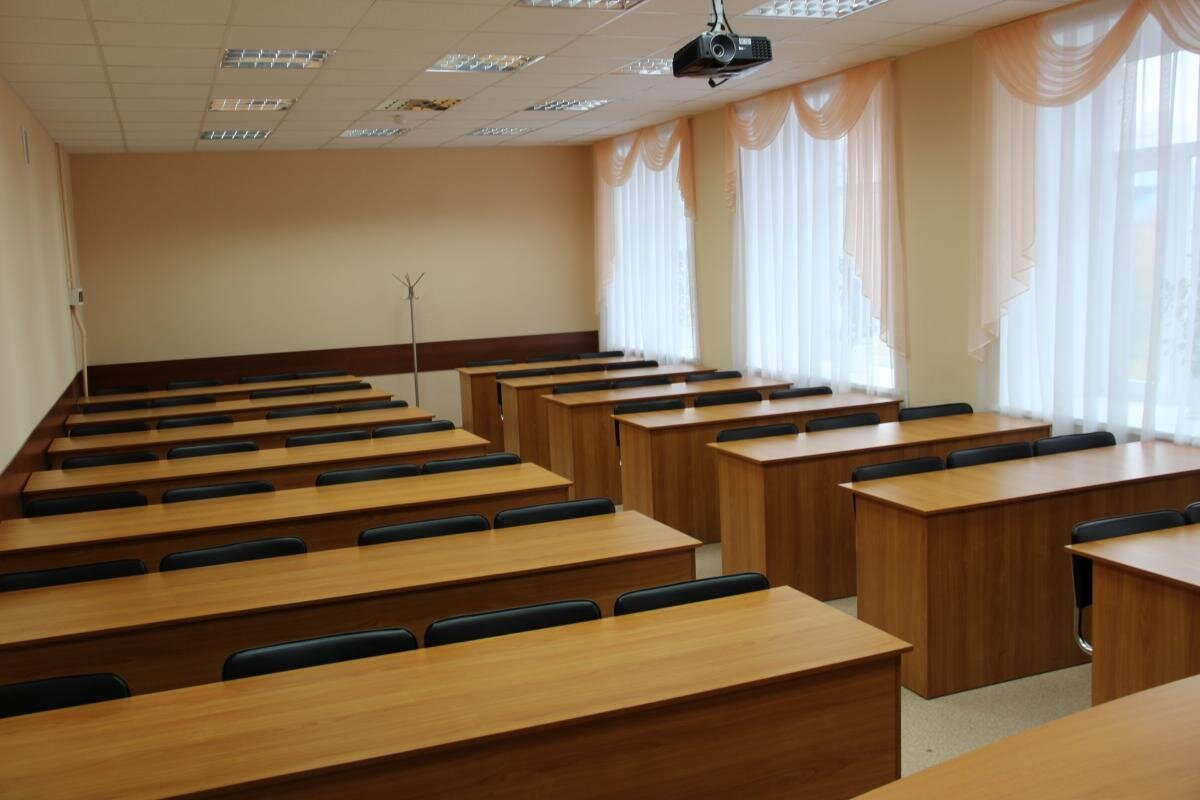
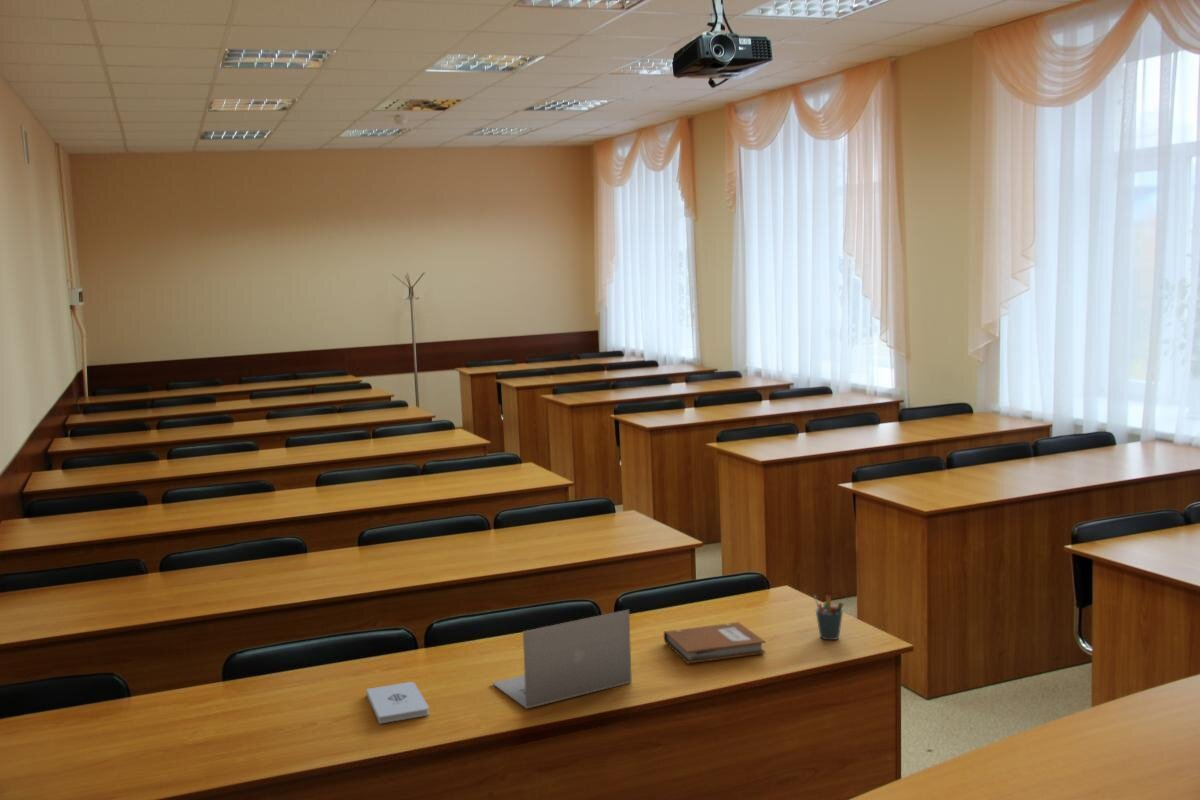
+ pen holder [813,595,845,641]
+ notepad [365,681,430,725]
+ notebook [663,621,767,665]
+ laptop [491,609,633,710]
